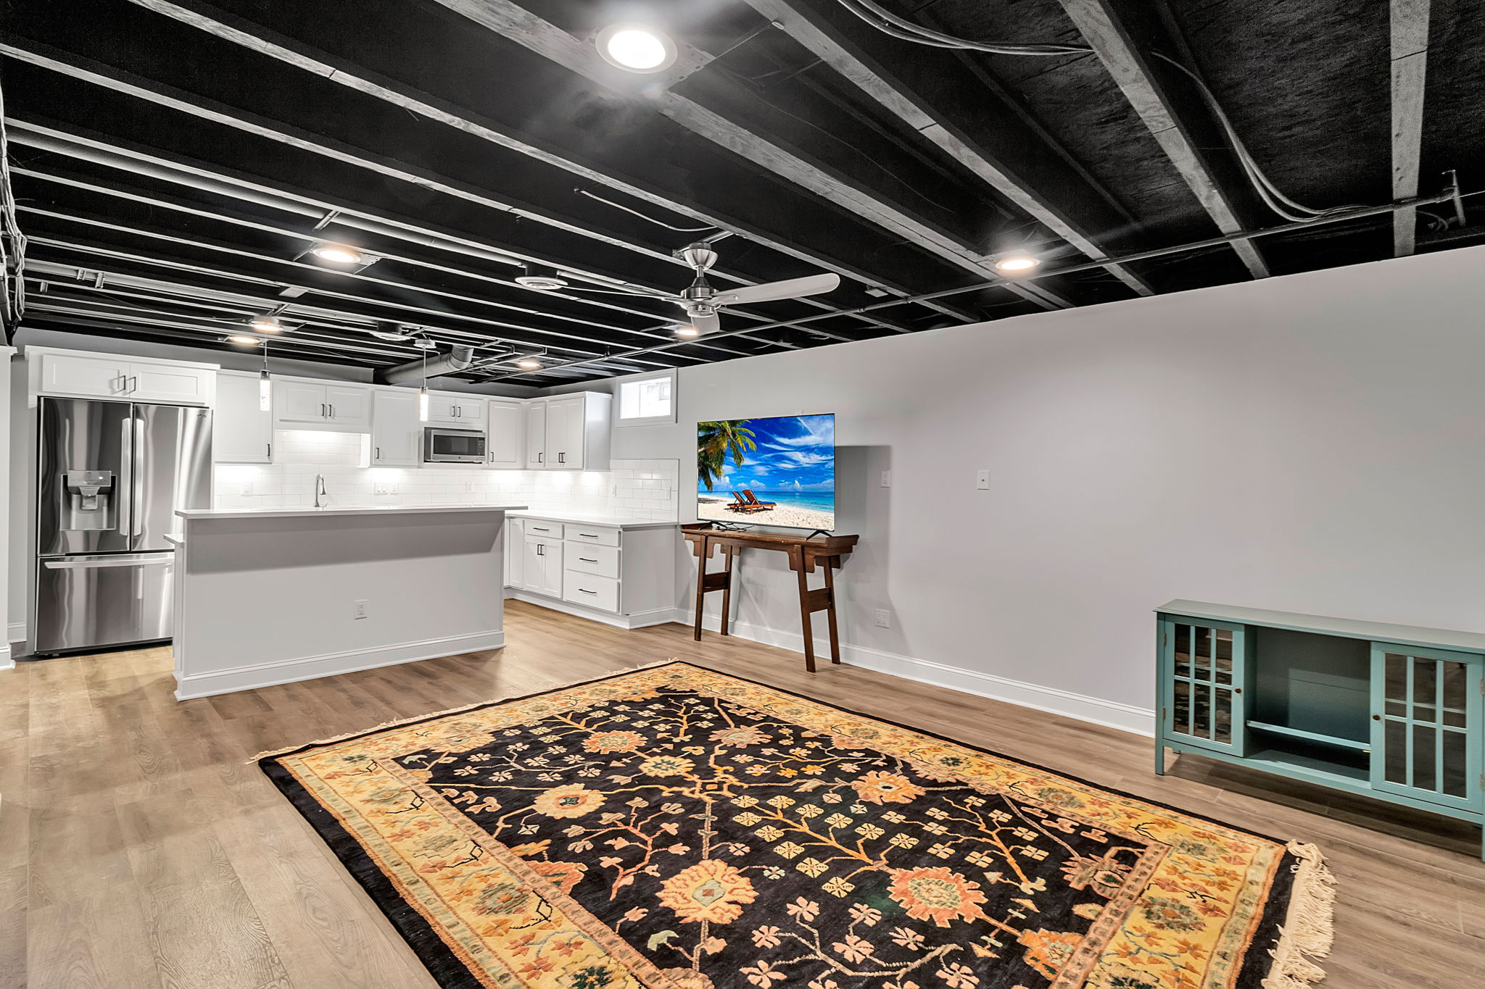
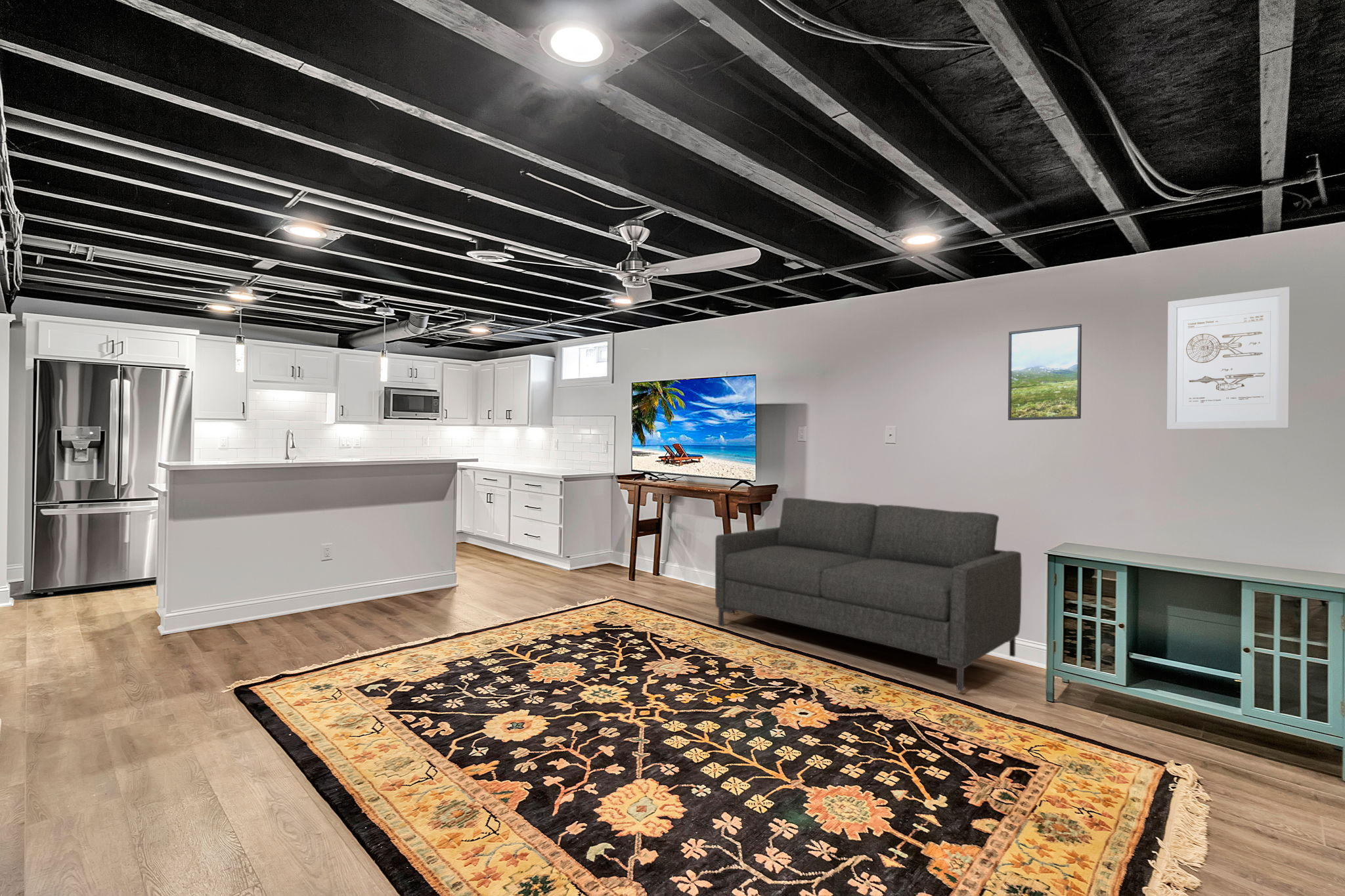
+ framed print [1007,323,1082,421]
+ sofa [715,497,1023,692]
+ wall art [1166,286,1290,430]
